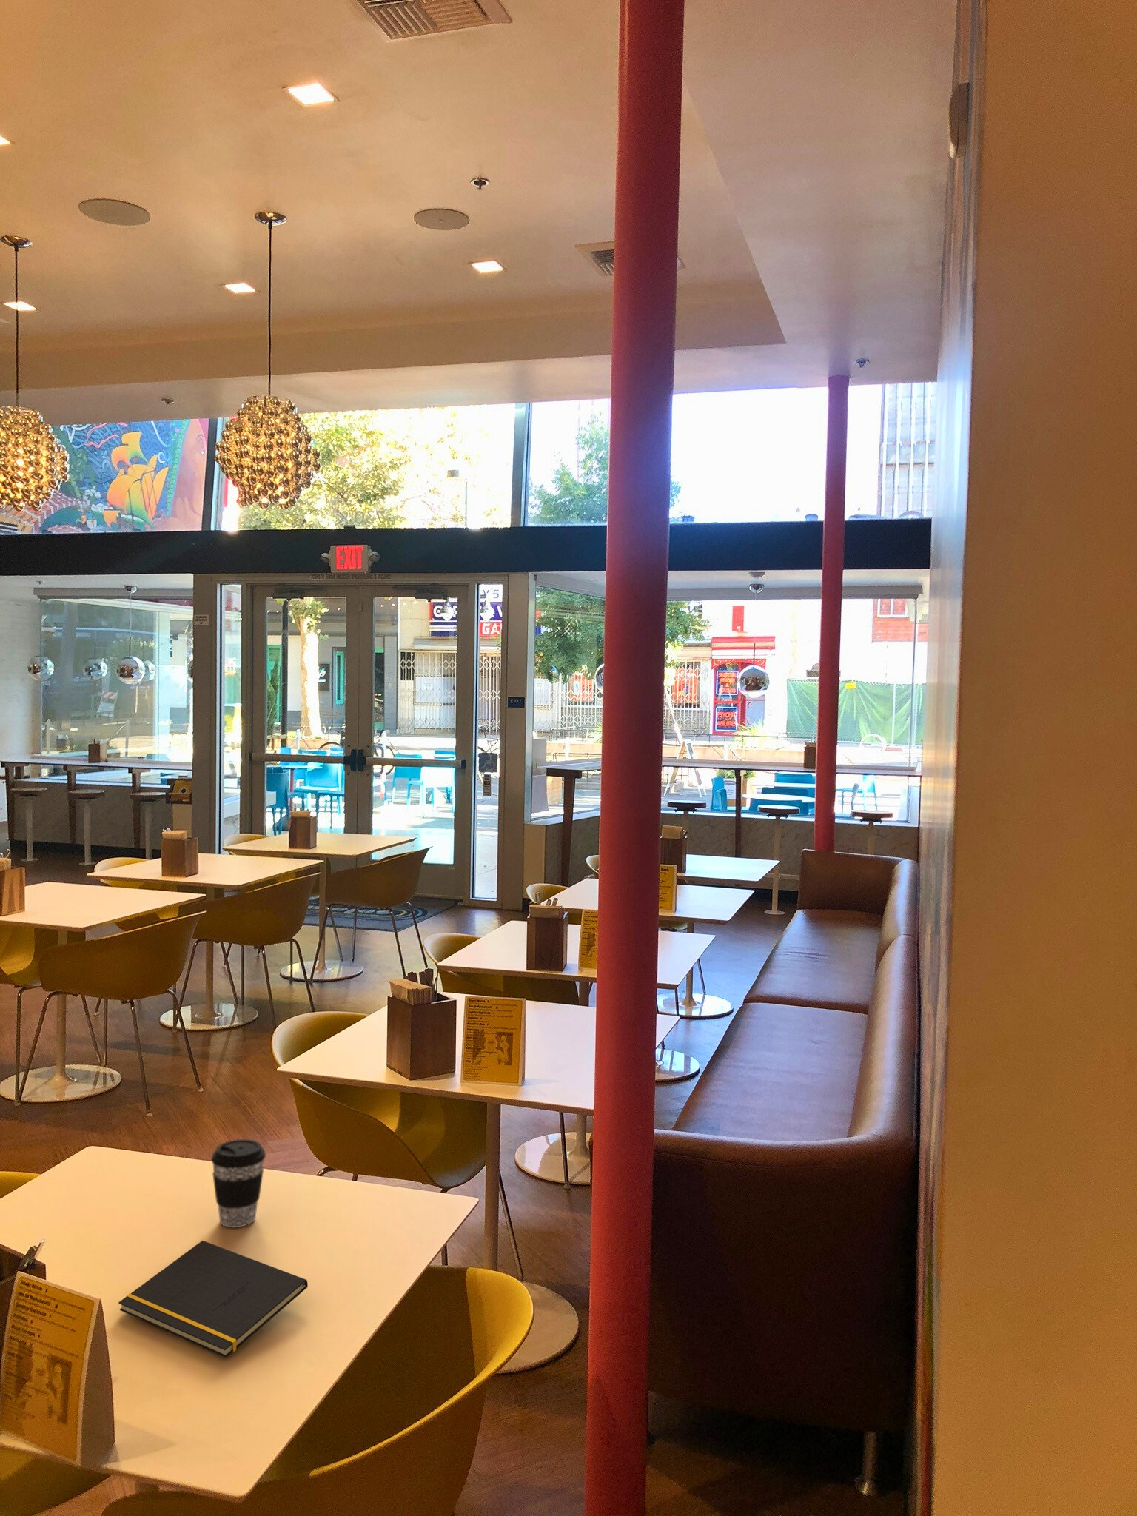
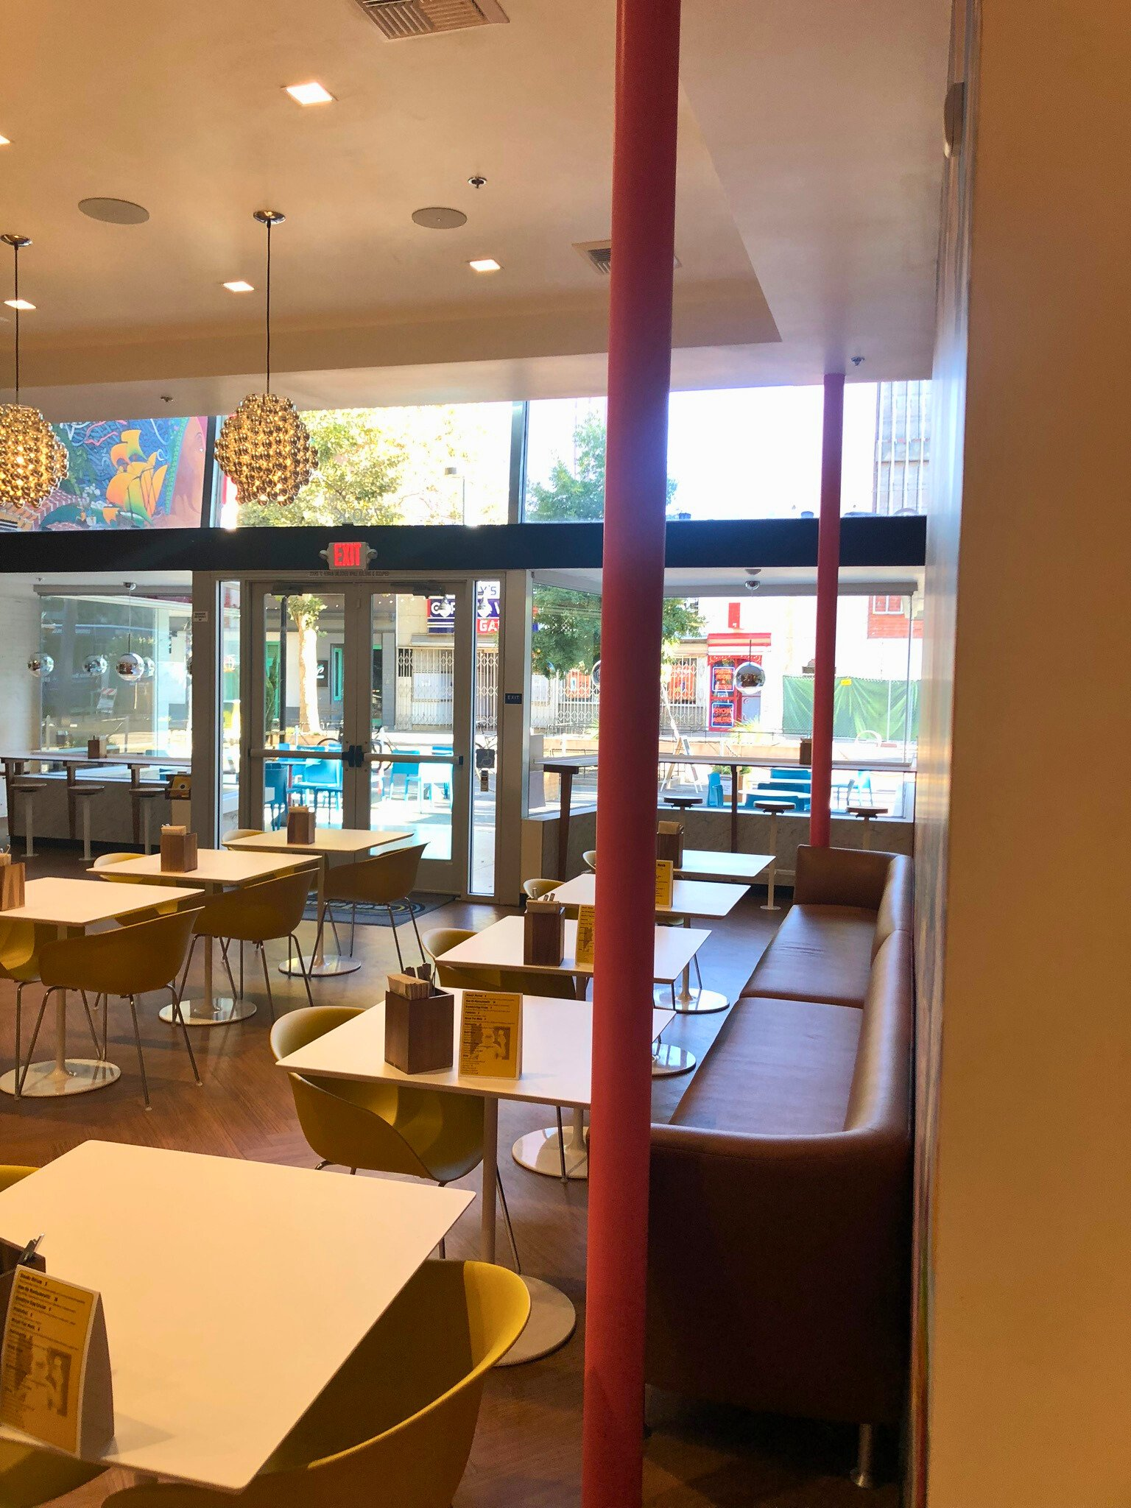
- notepad [118,1240,308,1358]
- coffee cup [210,1139,266,1228]
